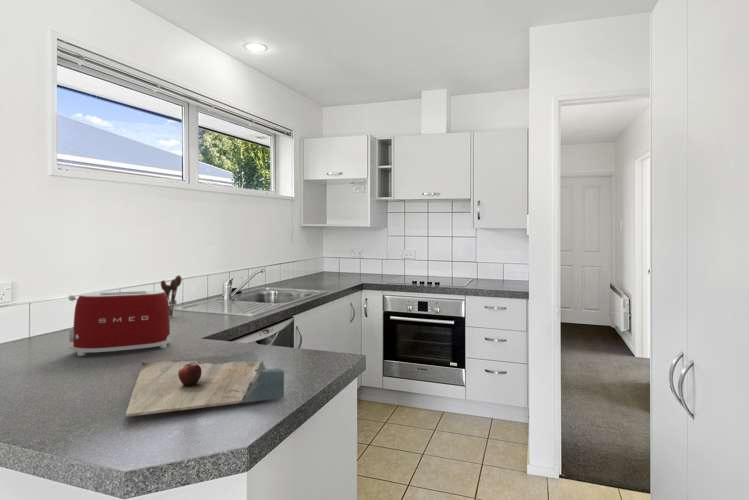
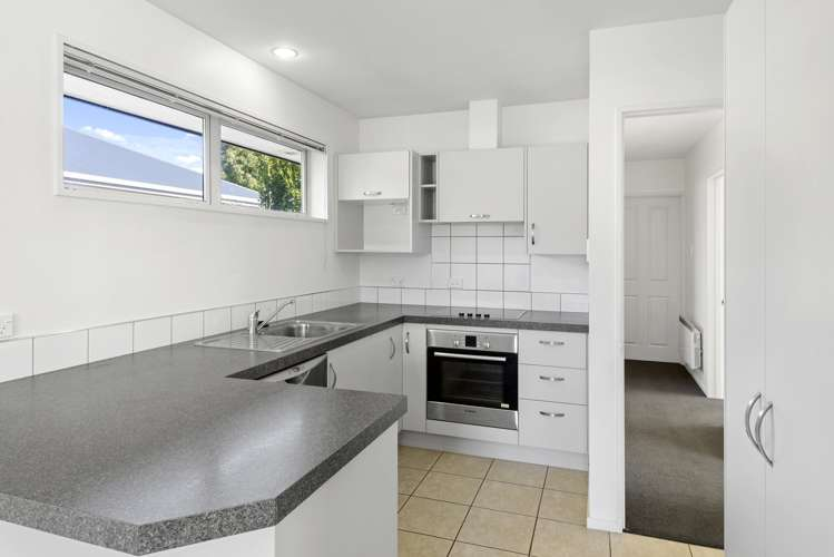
- utensil holder [160,274,183,318]
- cutting board [124,359,285,418]
- toaster [68,290,171,357]
